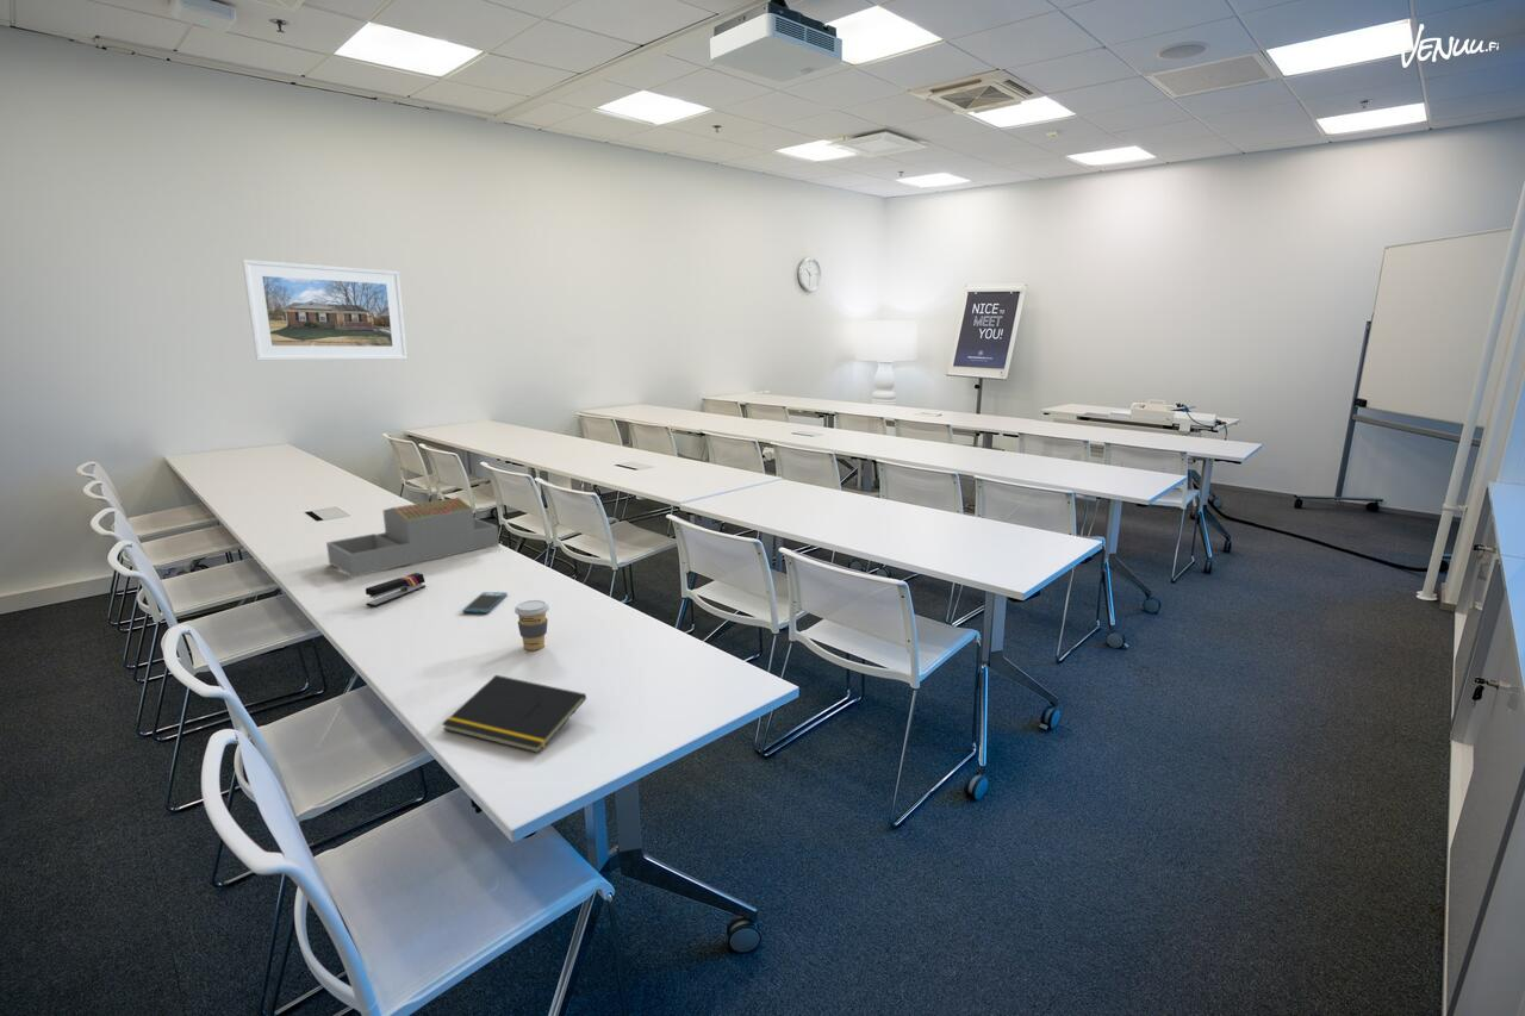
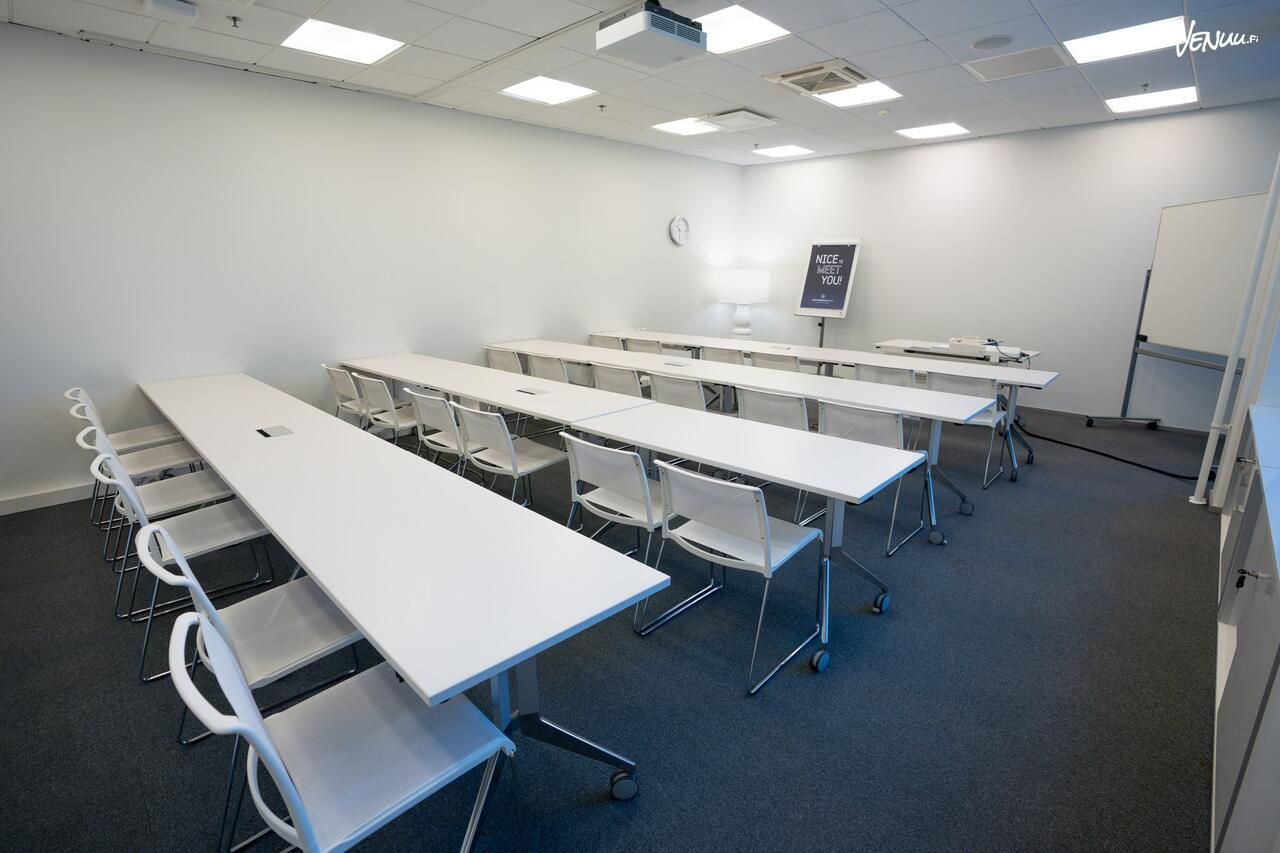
- notepad [441,674,587,754]
- coffee cup [513,599,550,652]
- stapler [365,572,427,607]
- architectural model [325,497,500,578]
- smartphone [461,591,509,615]
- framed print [241,258,409,362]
